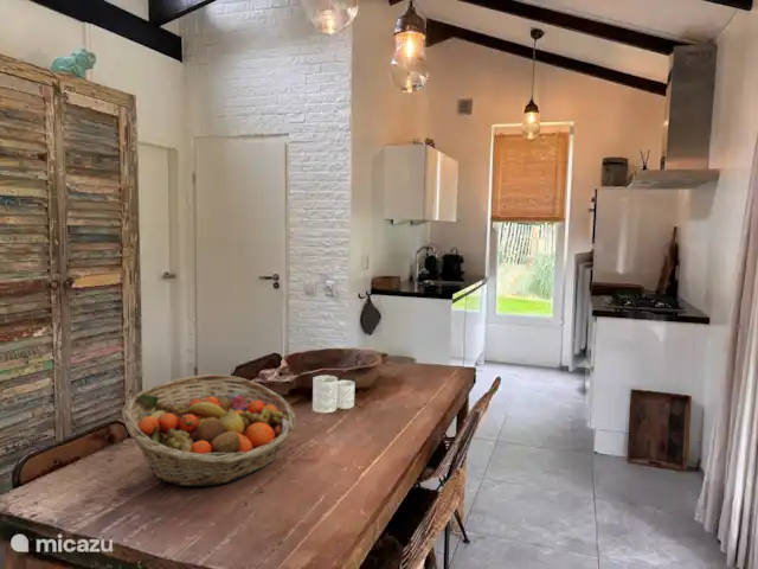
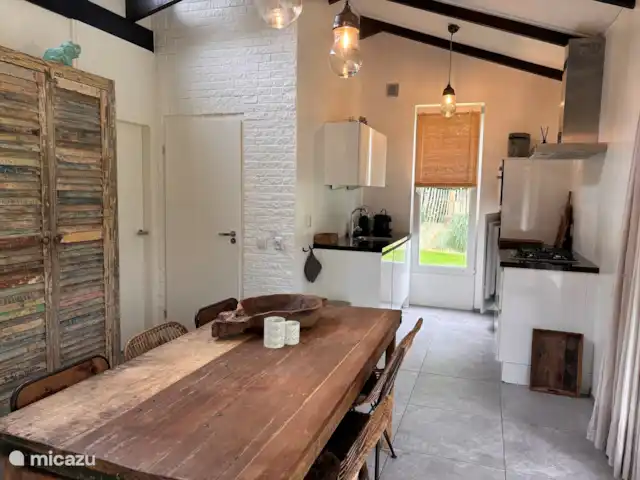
- fruit basket [121,373,297,488]
